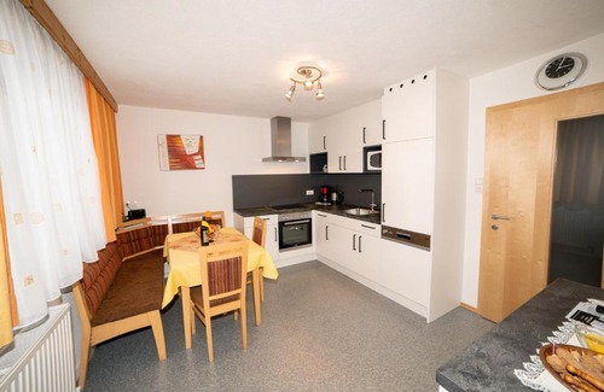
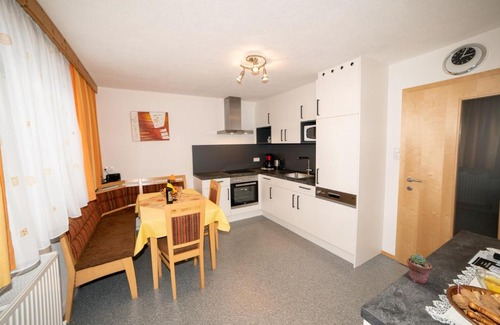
+ potted succulent [406,253,433,285]
